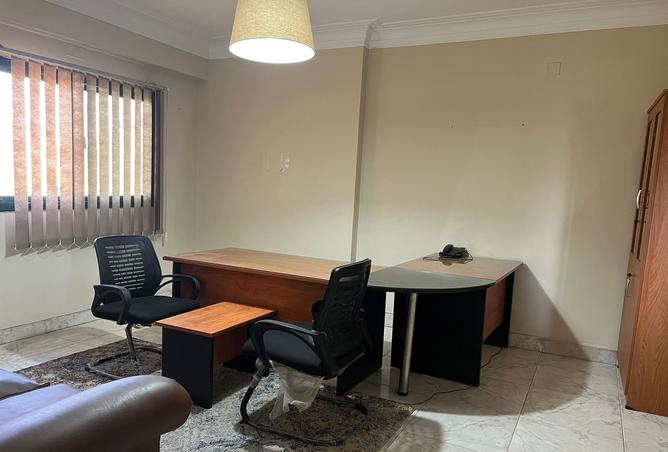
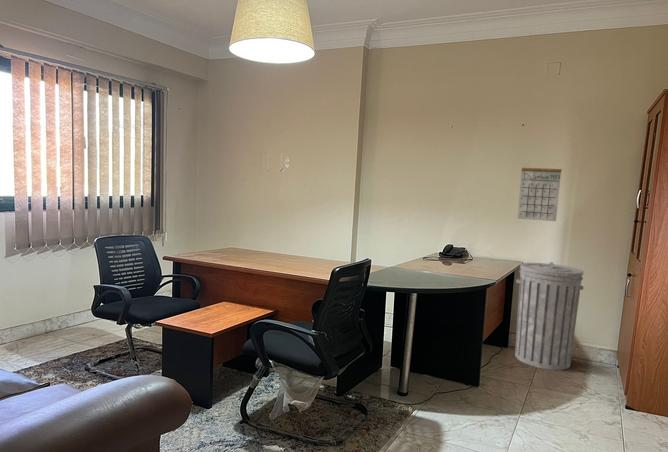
+ trash can [514,261,585,371]
+ calendar [516,157,563,222]
